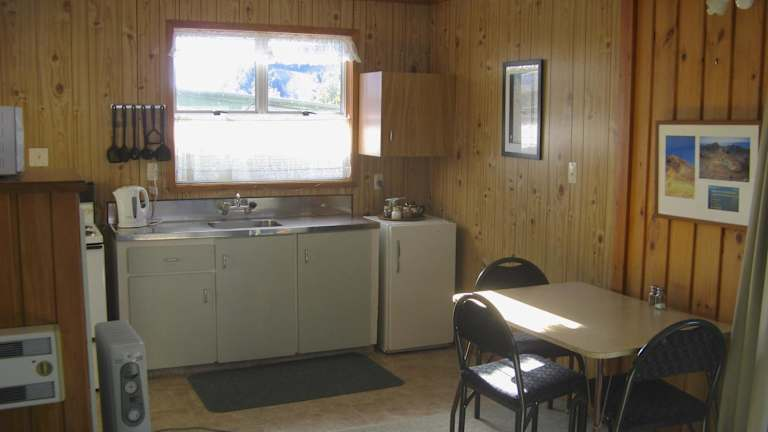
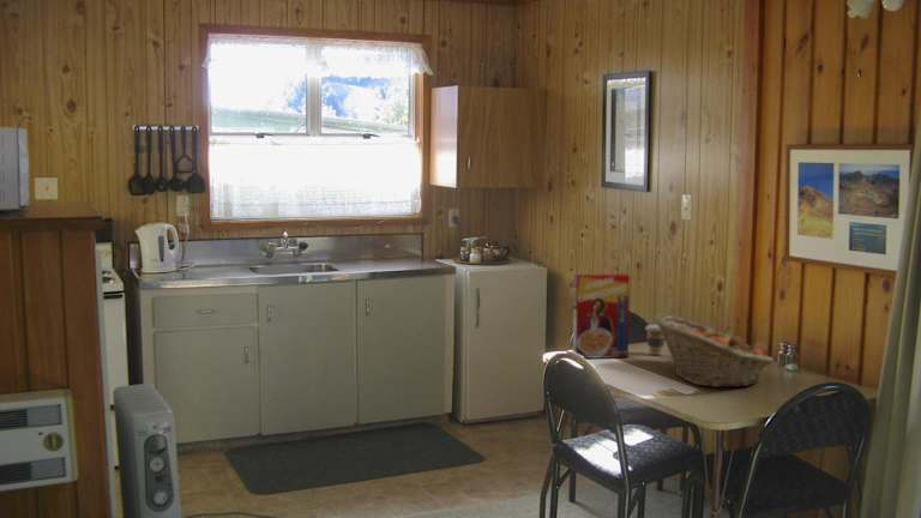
+ cereal box [571,273,631,360]
+ fruit basket [652,313,775,389]
+ coffee cup [644,324,666,356]
